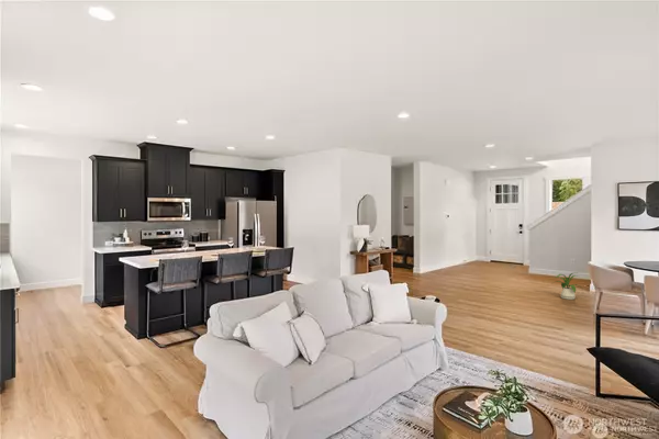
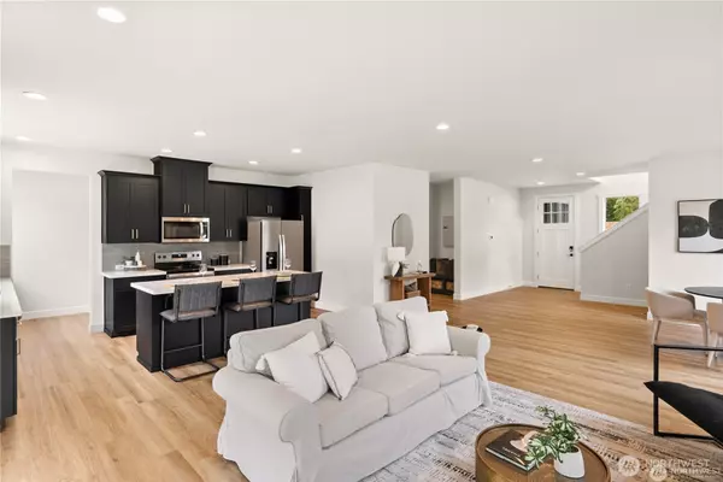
- house plant [551,271,585,301]
